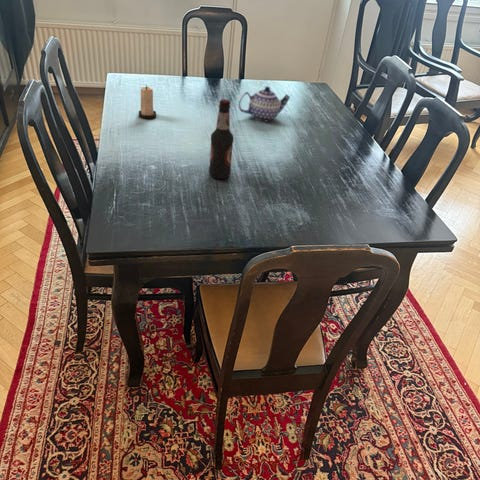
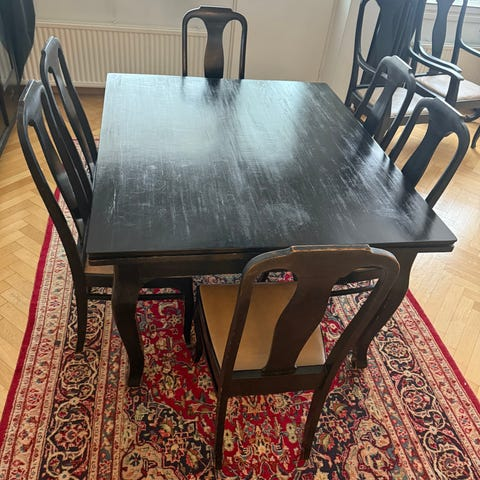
- teapot [238,85,291,122]
- candle [138,84,157,120]
- bottle [208,98,235,180]
